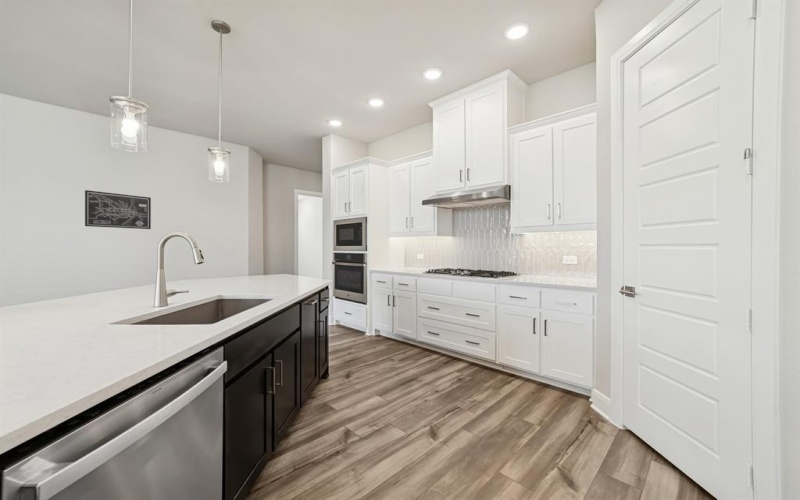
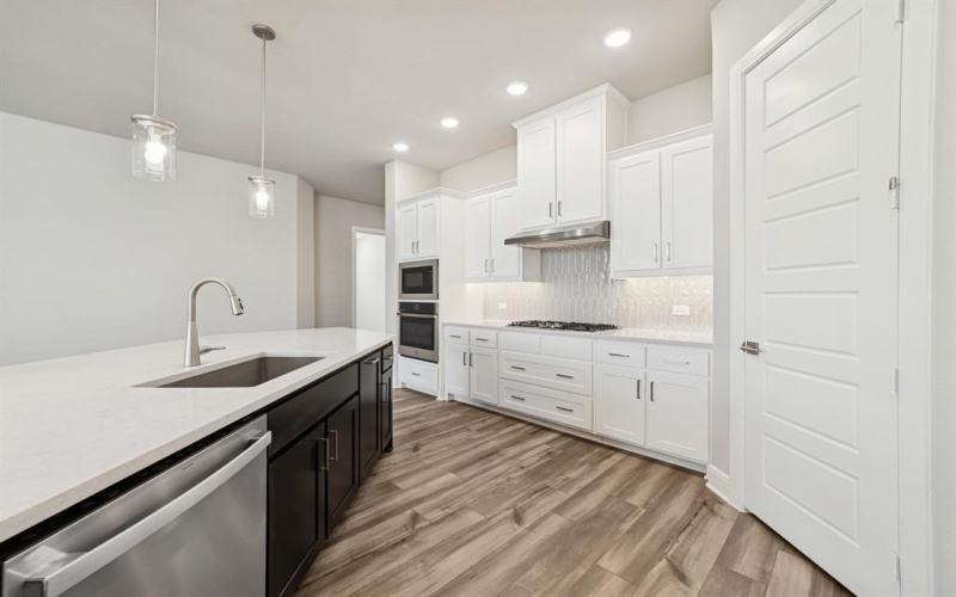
- wall art [84,189,152,230]
